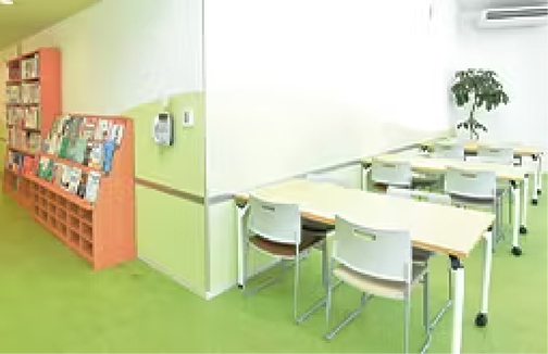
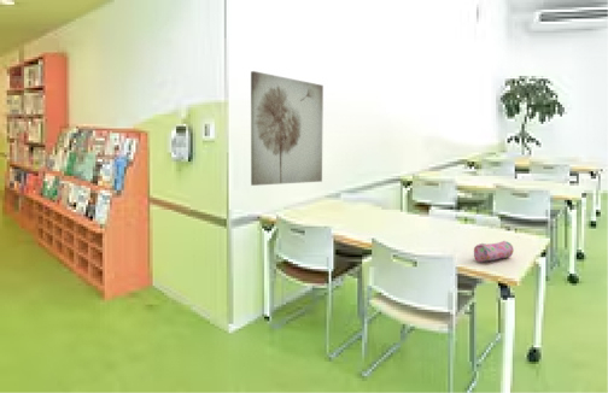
+ wall art [250,70,325,187]
+ pencil case [473,240,514,263]
